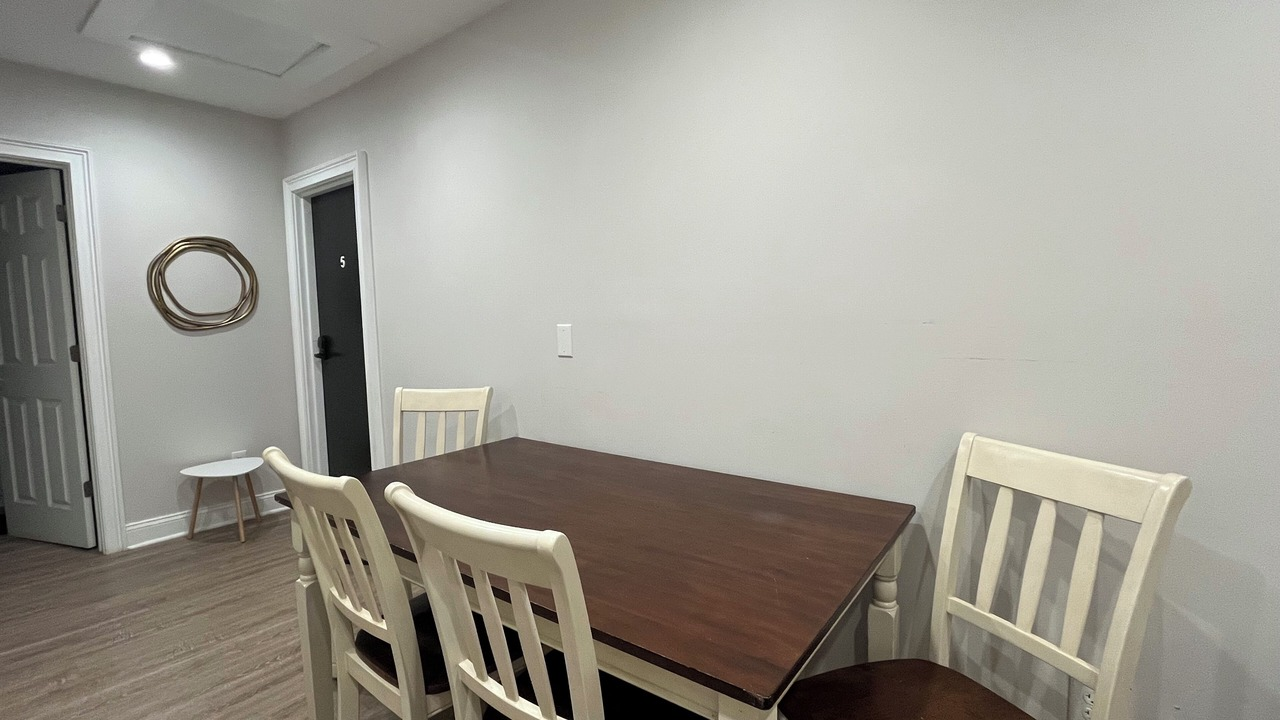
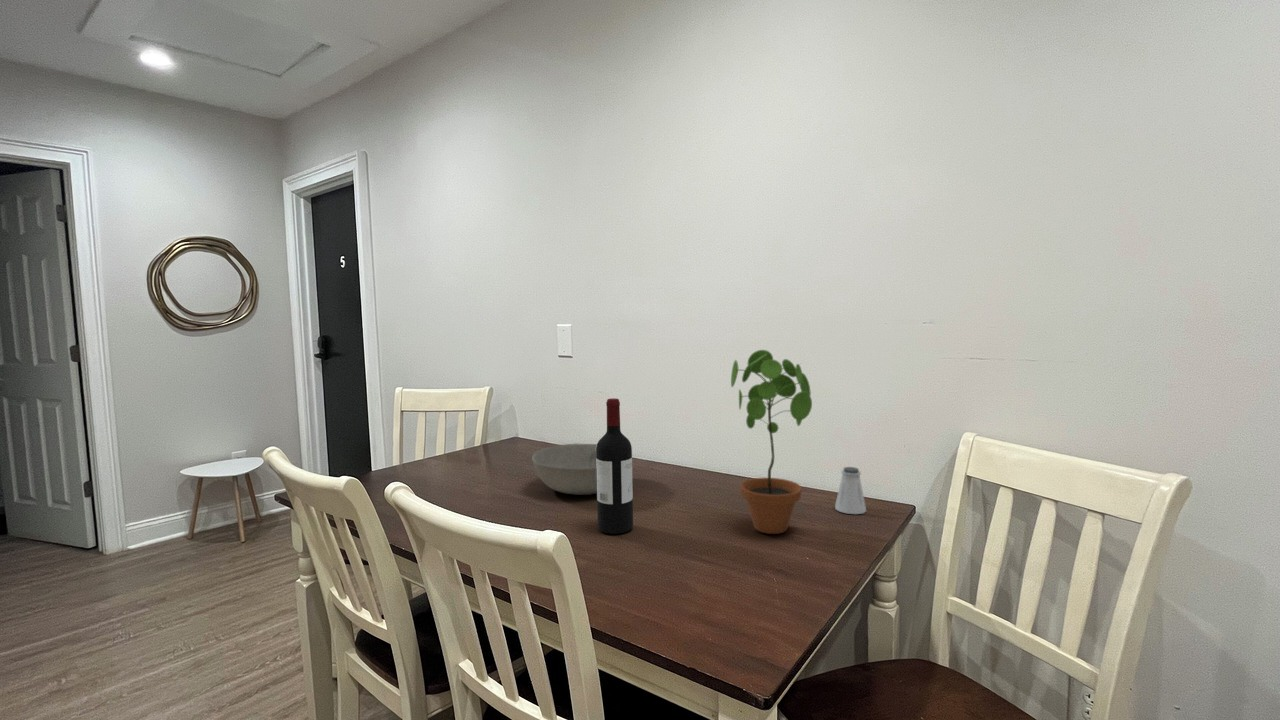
+ potted plant [730,349,813,535]
+ bowl [531,443,597,496]
+ wine bottle [596,397,634,535]
+ saltshaker [834,466,867,515]
